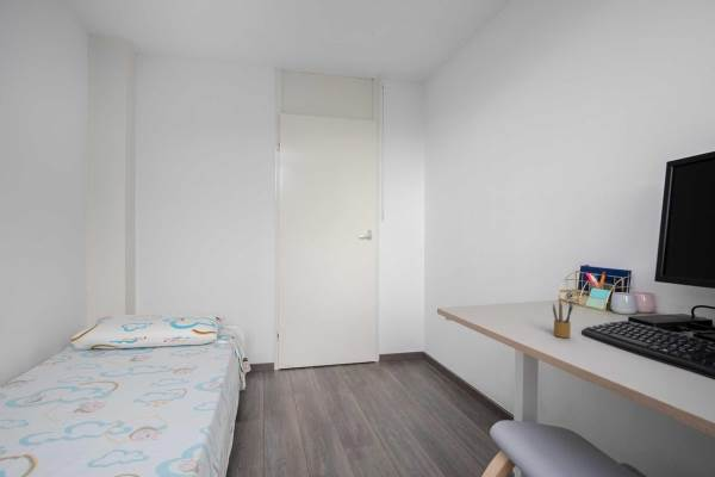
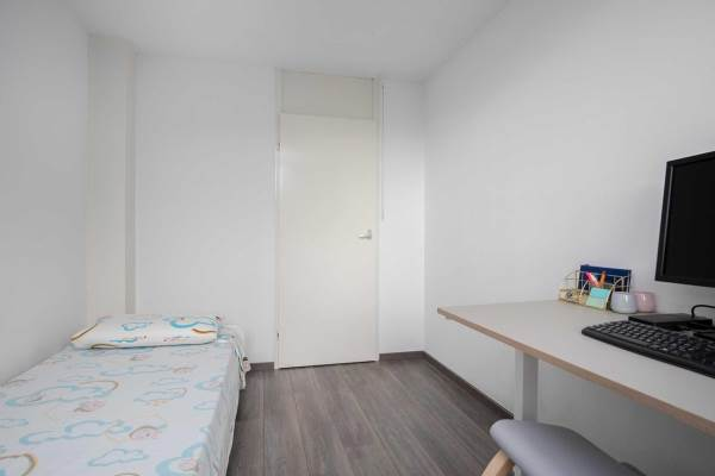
- pencil box [552,298,574,339]
